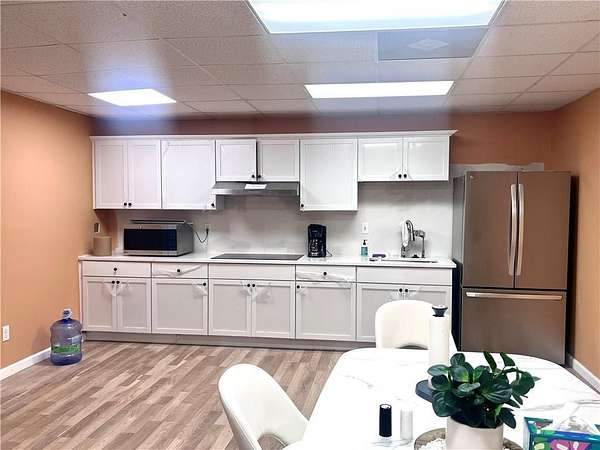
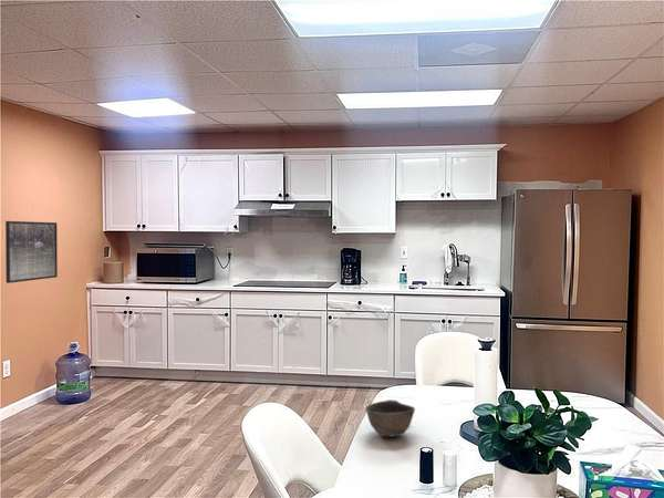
+ bowl [364,398,416,438]
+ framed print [4,220,59,284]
